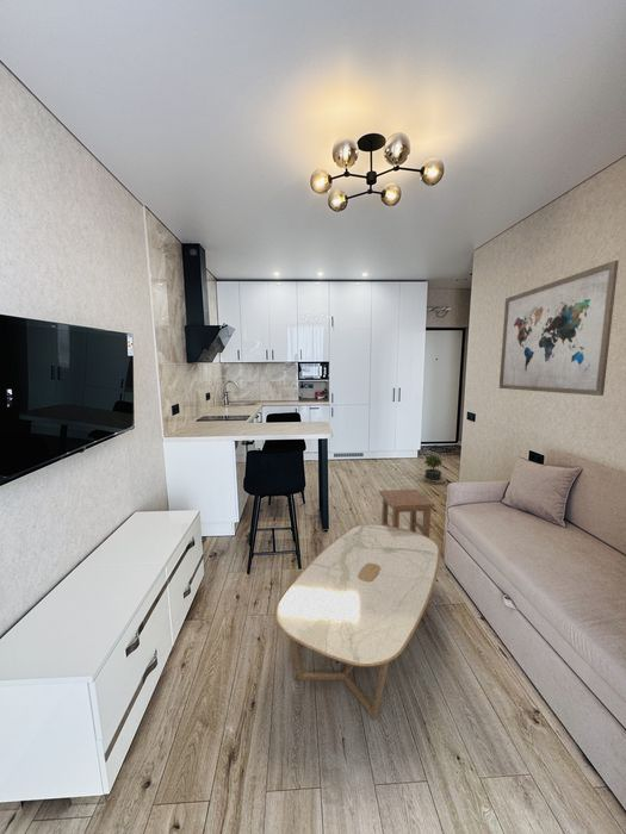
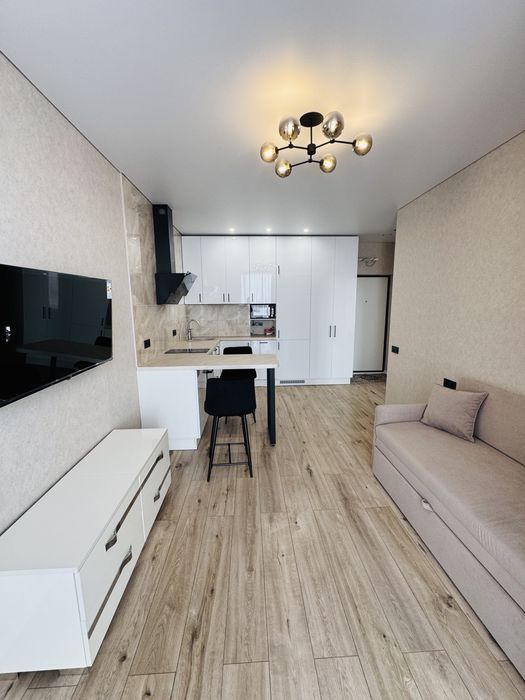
- coffee table [273,523,441,720]
- wall art [498,260,620,397]
- stool [378,488,436,539]
- potted plant [421,454,446,485]
